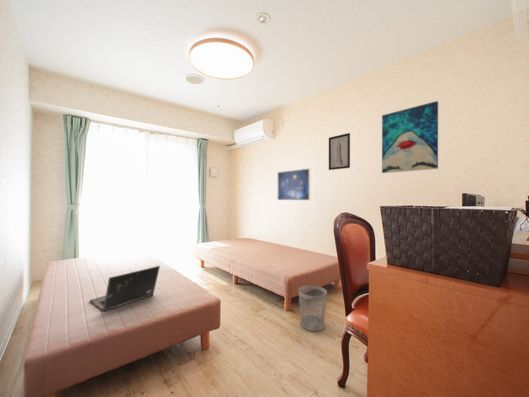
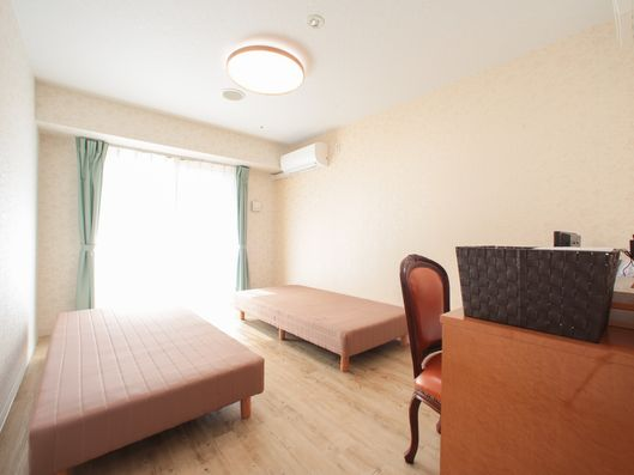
- wall art [381,100,439,174]
- wastebasket [297,285,328,332]
- wall art [328,132,351,171]
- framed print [277,168,311,201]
- laptop [89,265,161,313]
